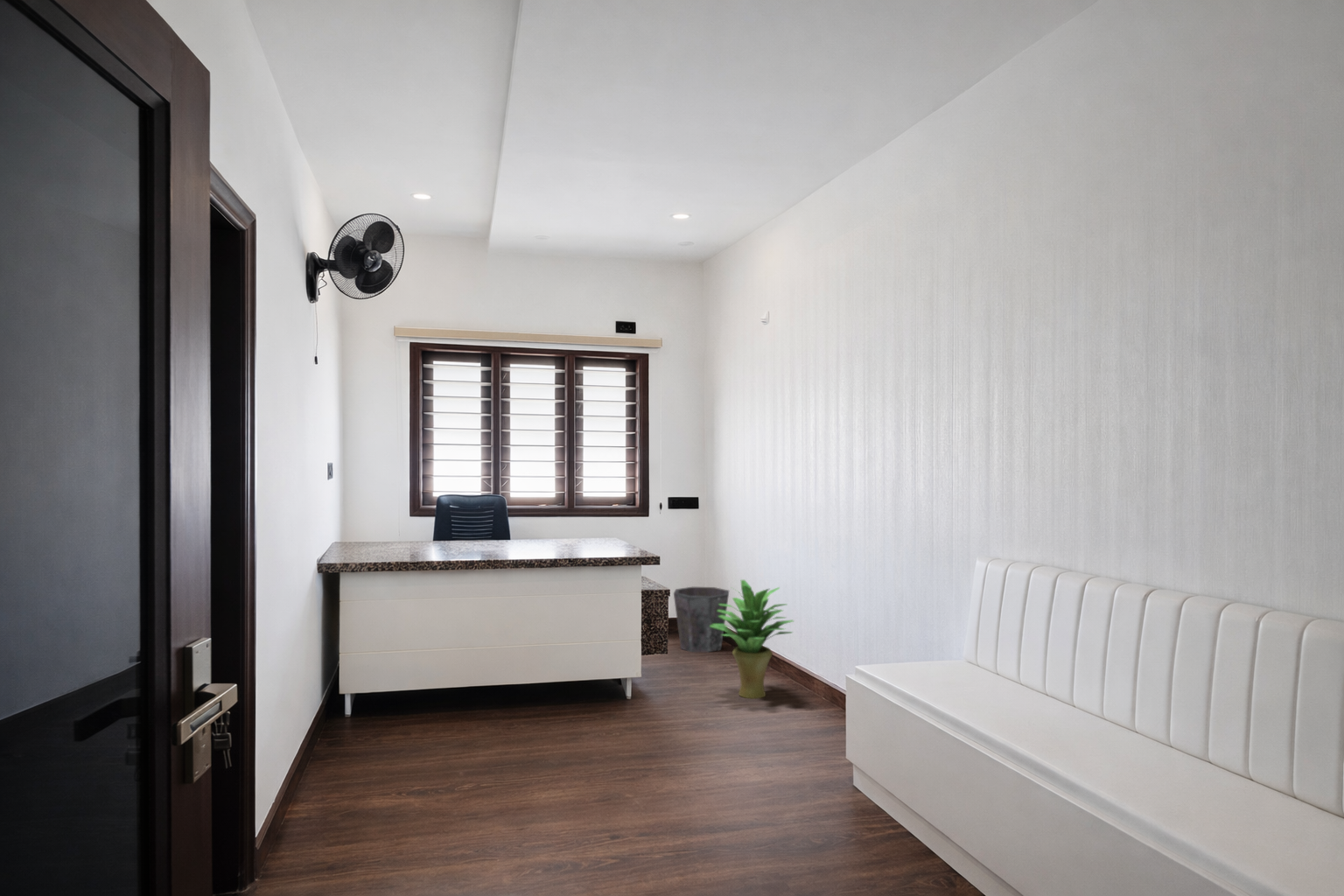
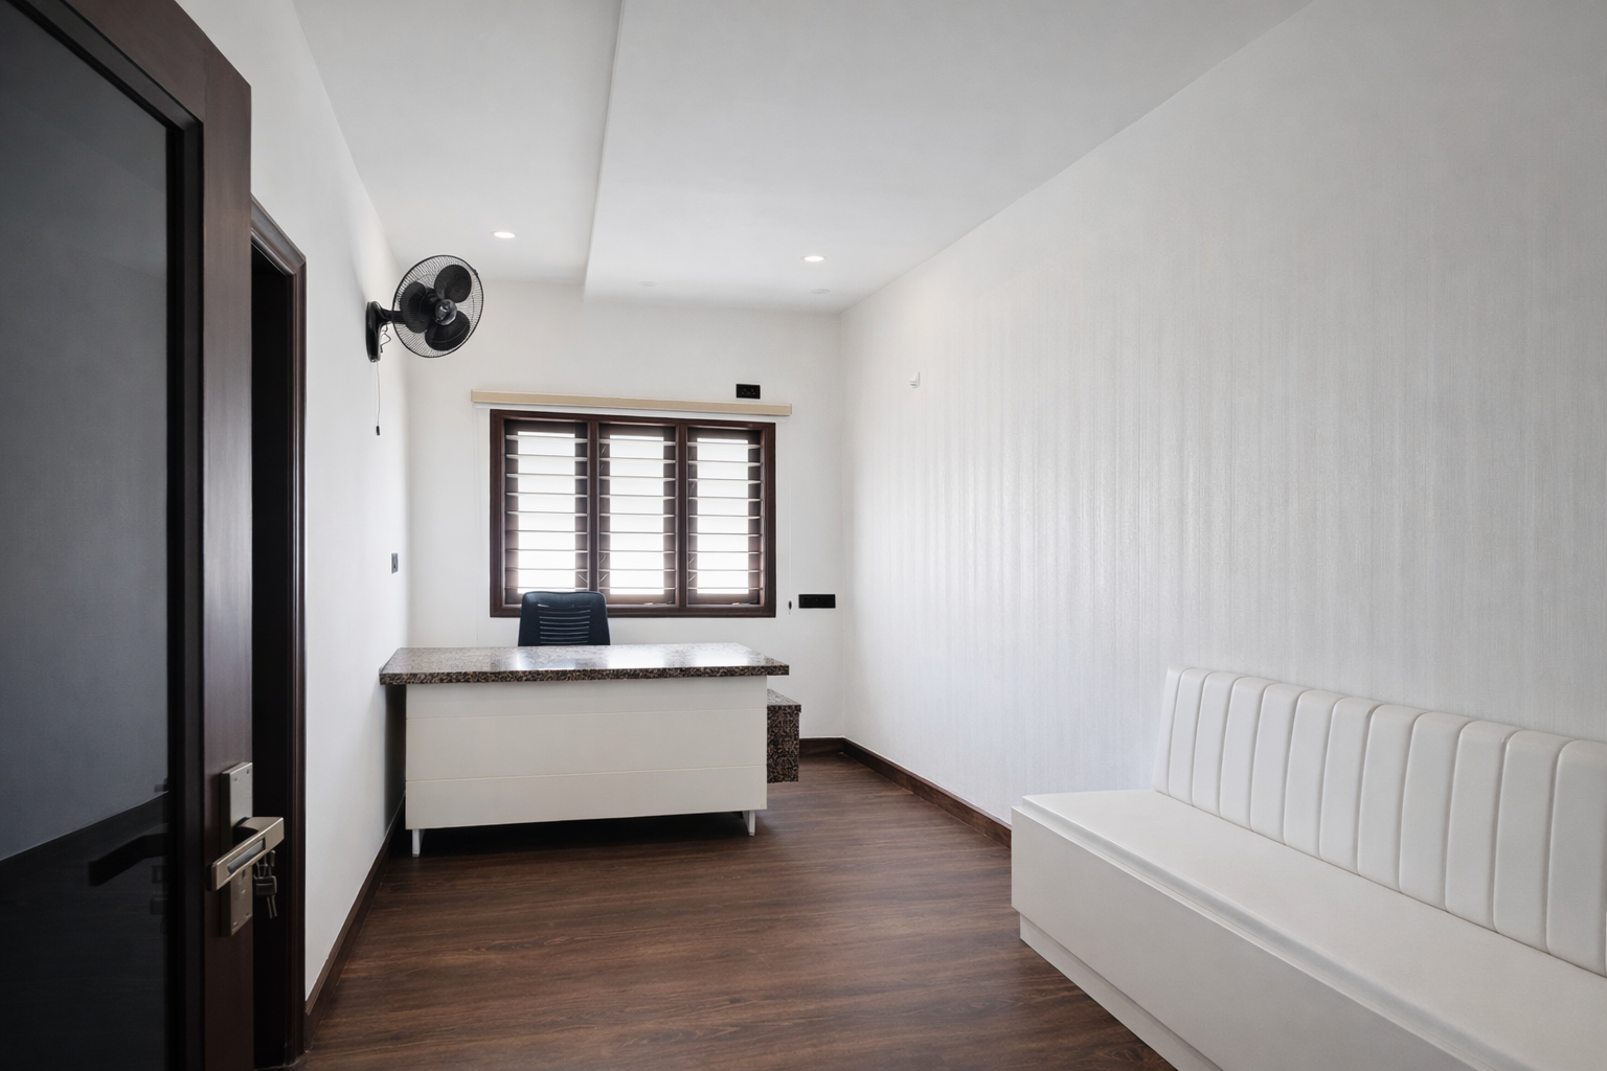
- potted plant [710,579,795,699]
- waste bin [673,586,730,653]
